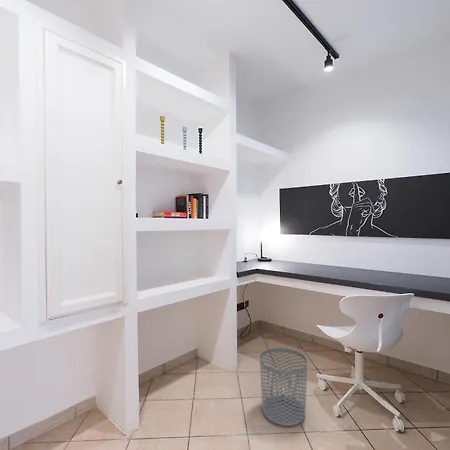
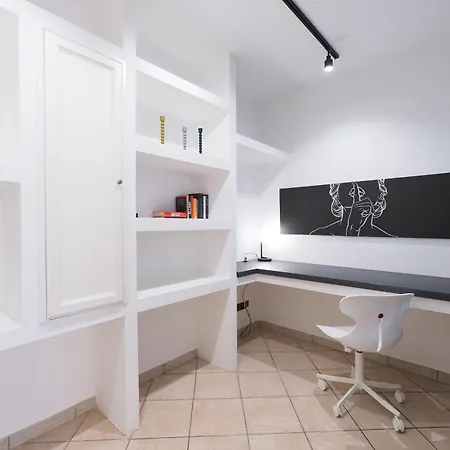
- waste bin [259,347,308,427]
